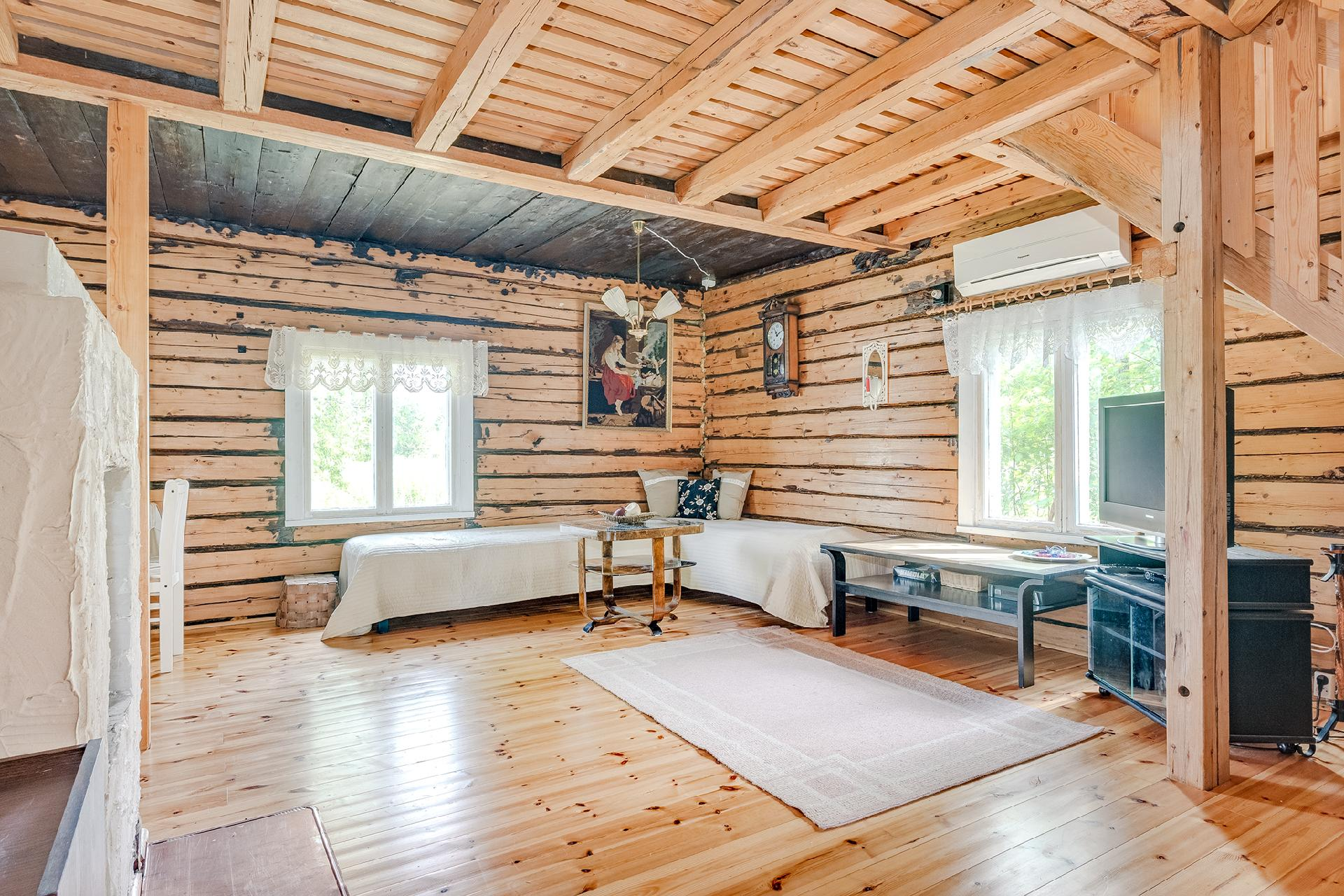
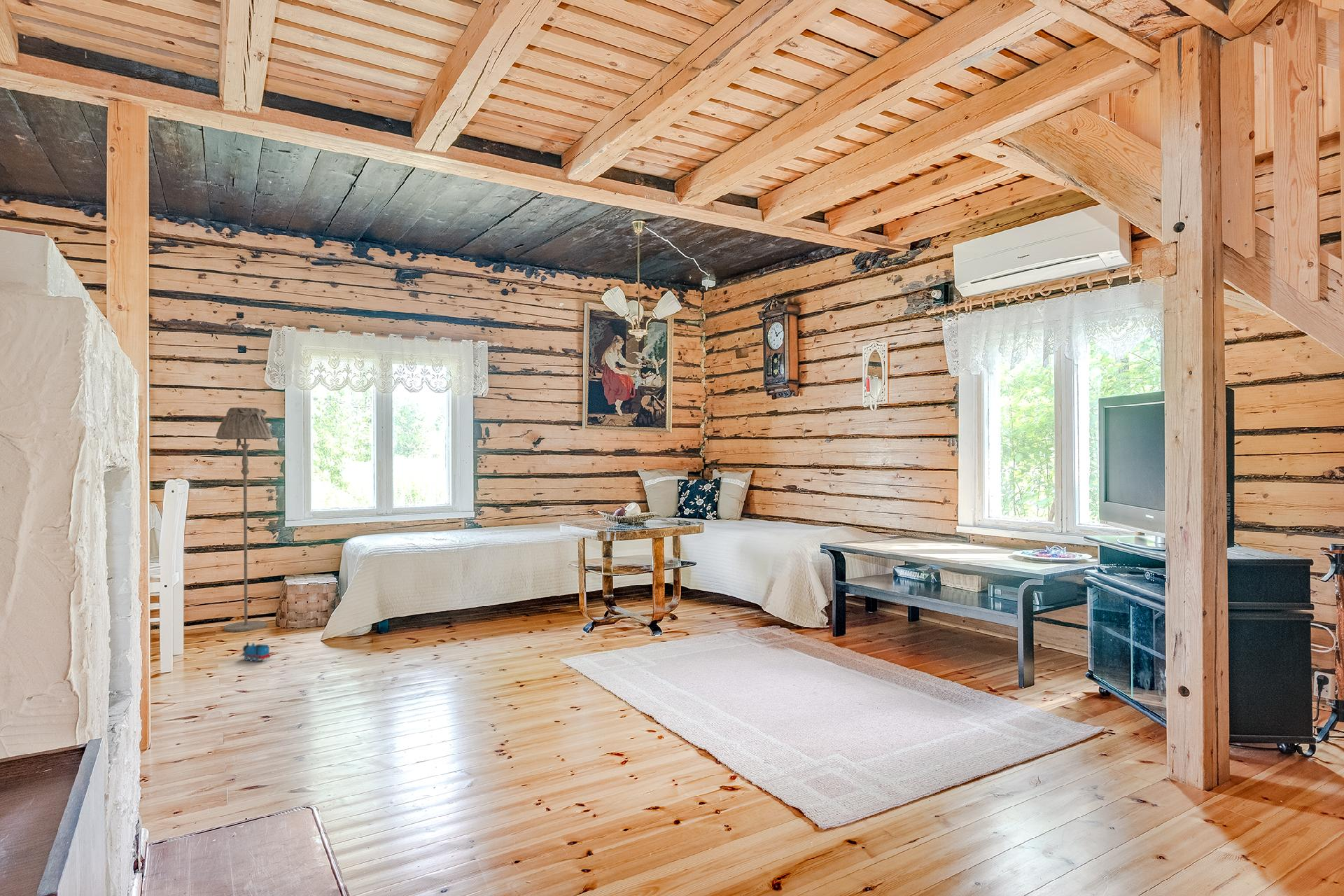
+ floor lamp [216,407,273,633]
+ toy train [238,641,271,662]
